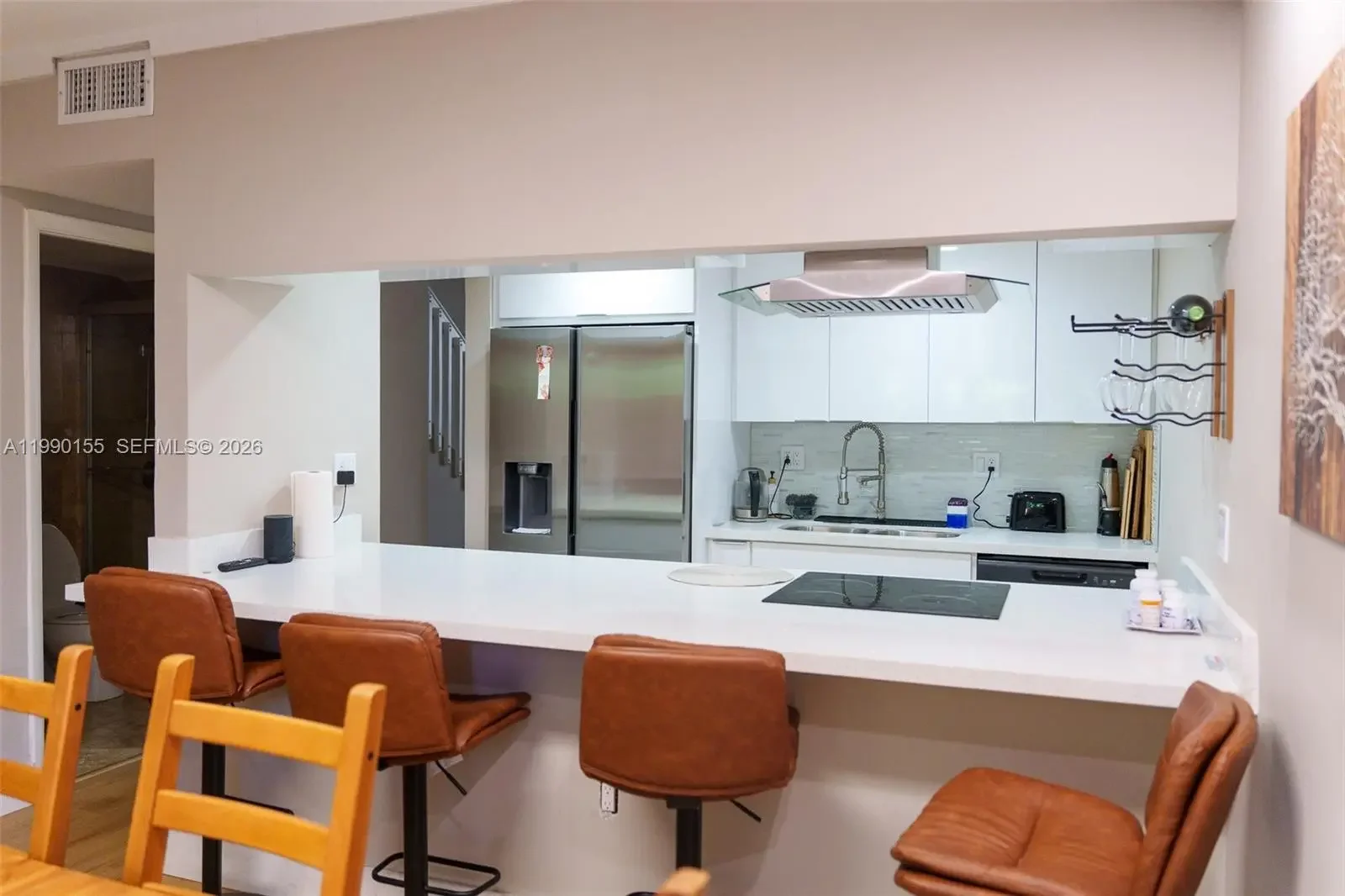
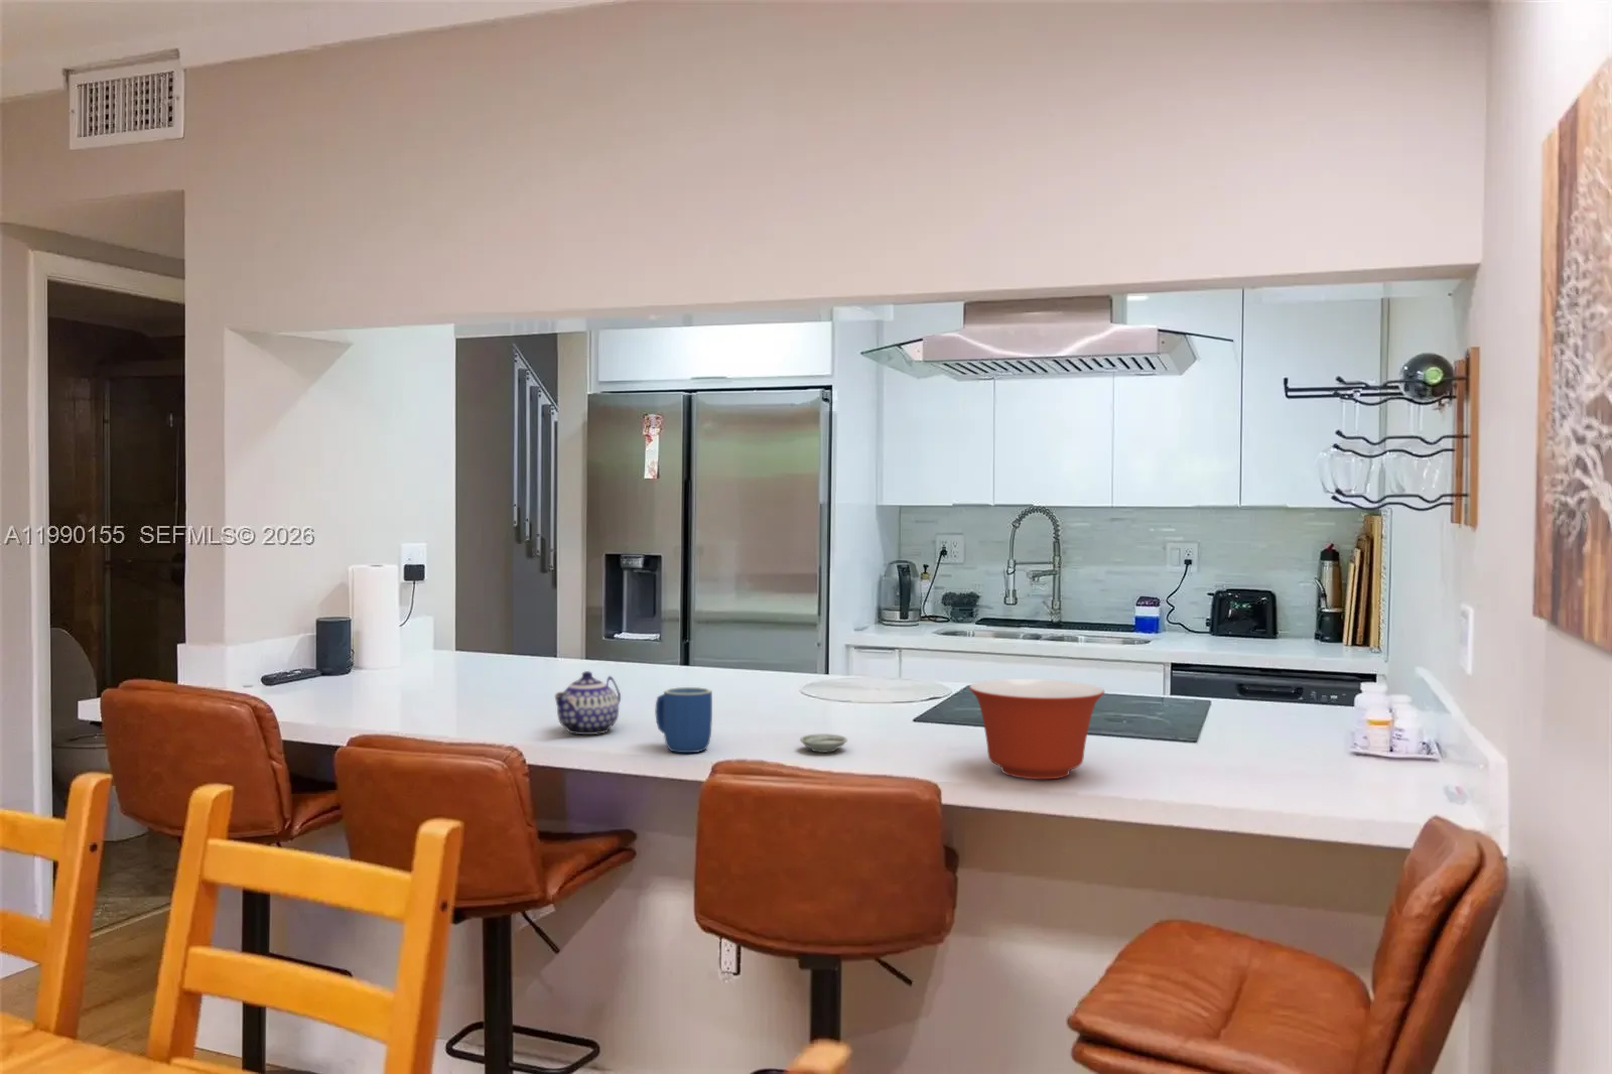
+ saucer [799,732,849,754]
+ mug [654,686,713,754]
+ mixing bowl [968,678,1105,780]
+ teapot [554,670,622,736]
